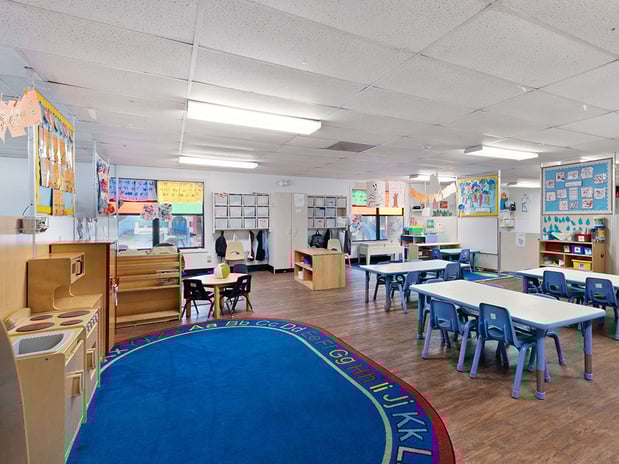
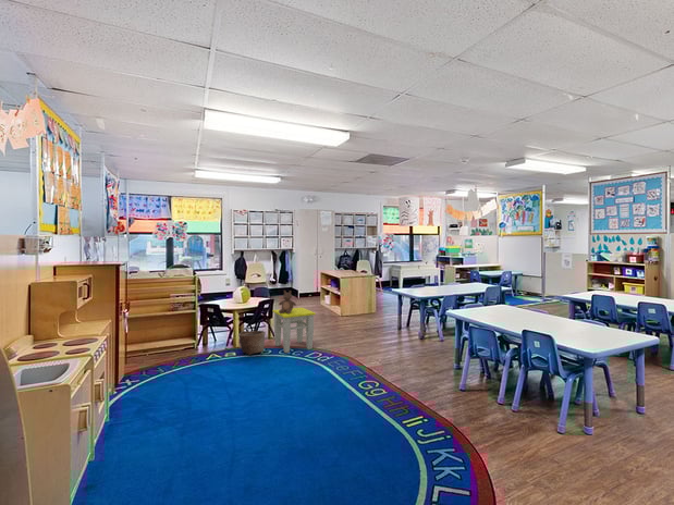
+ stool [271,307,317,354]
+ teddy bear [278,290,297,313]
+ basket [237,330,267,356]
